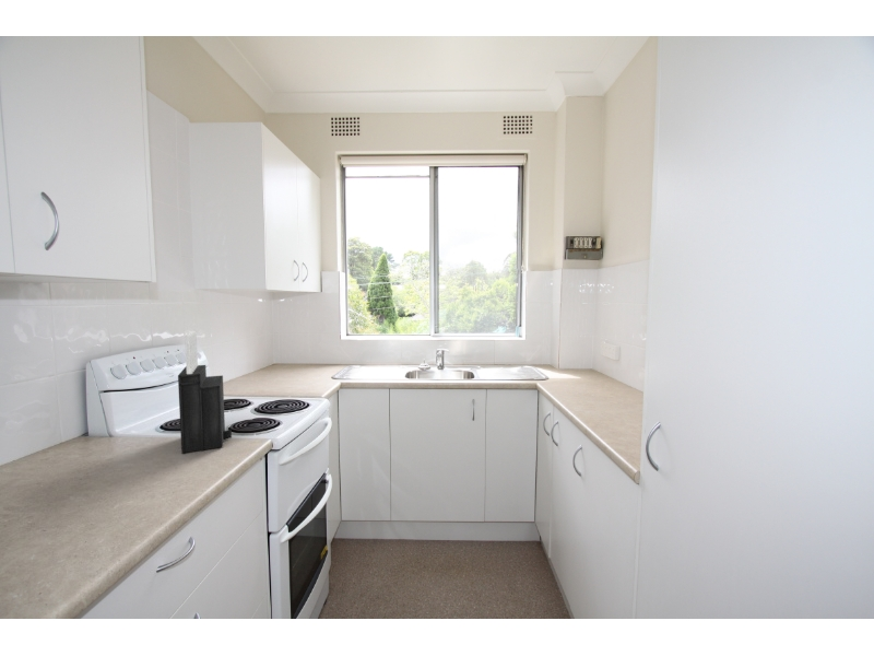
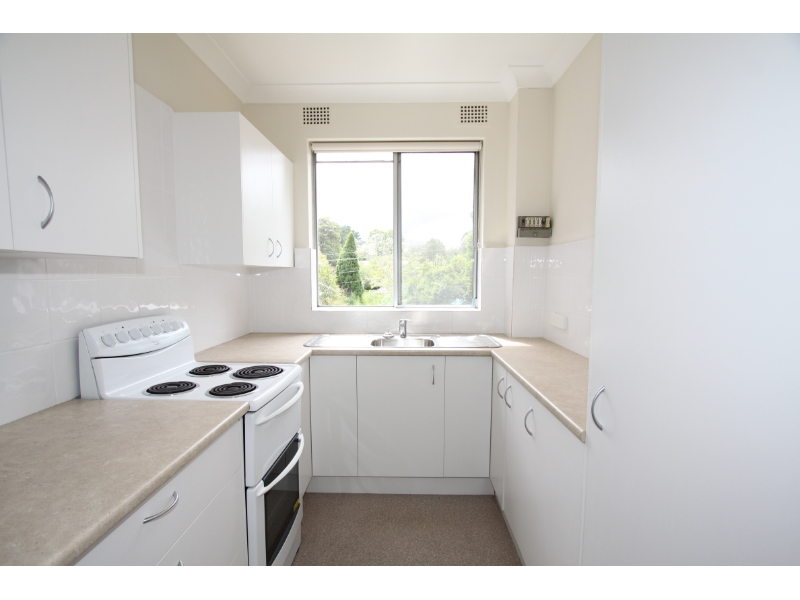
- knife block [177,330,233,455]
